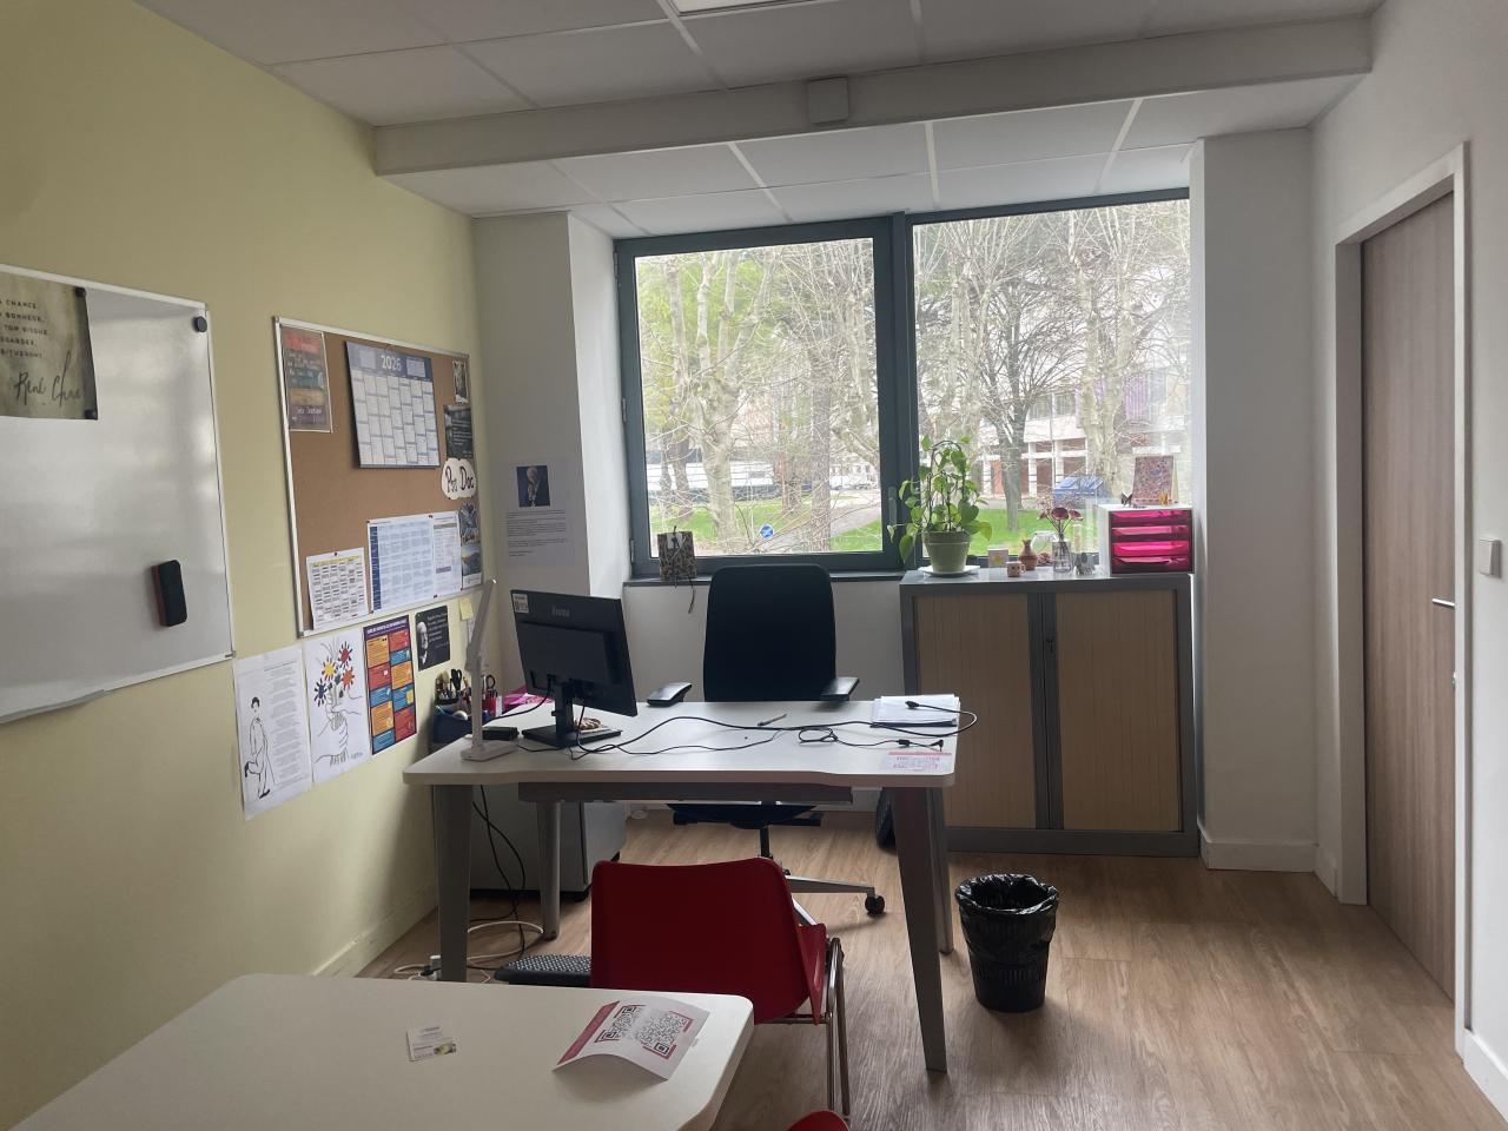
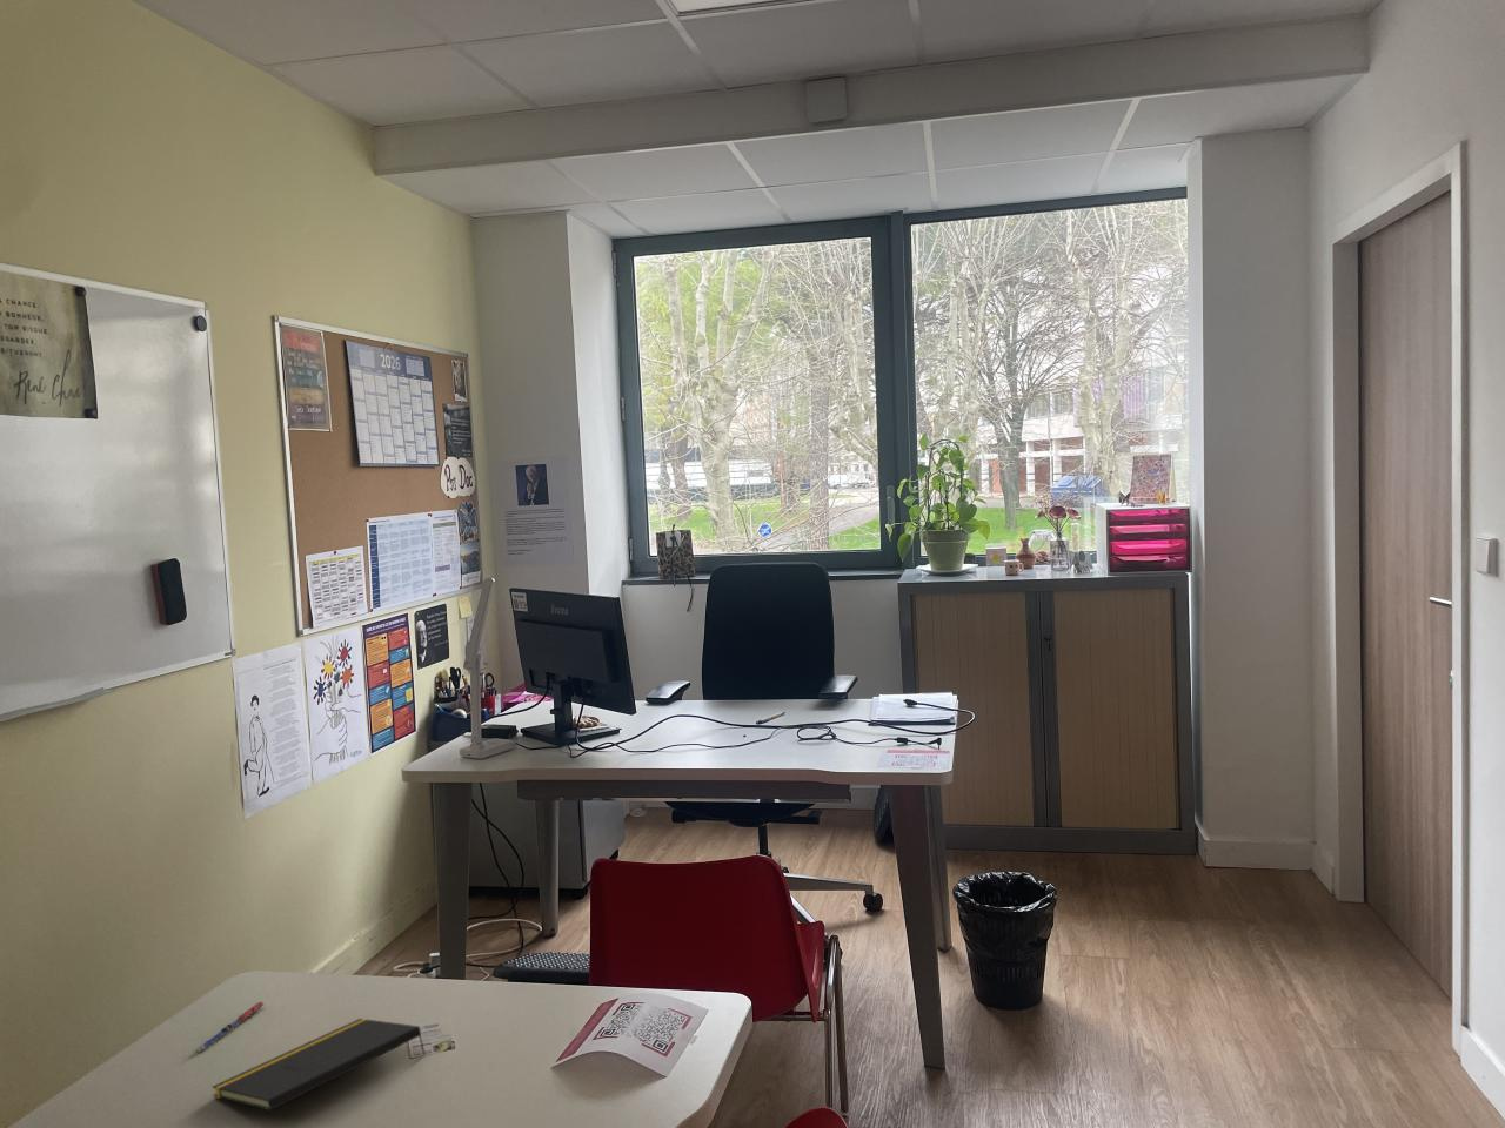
+ notepad [211,1018,427,1111]
+ pen [194,1001,265,1053]
